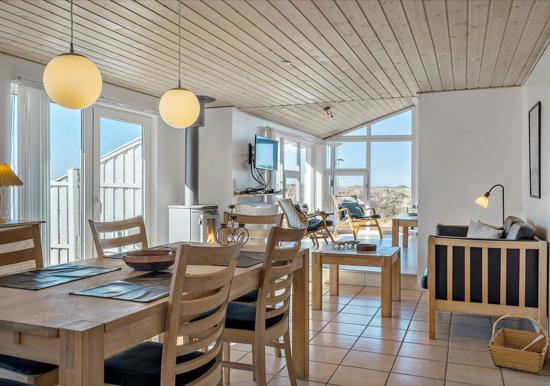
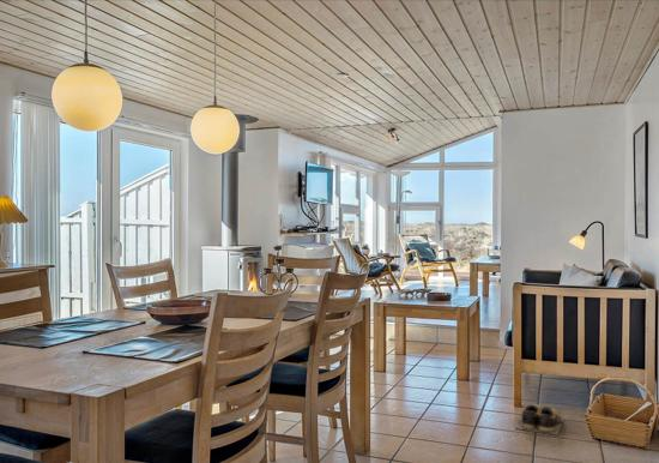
+ shoes [514,403,564,437]
